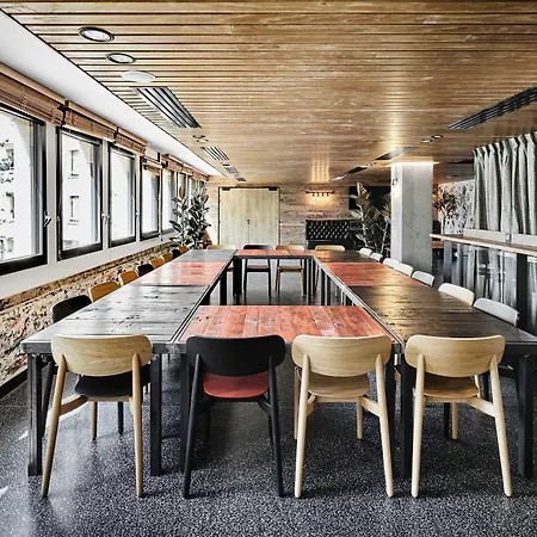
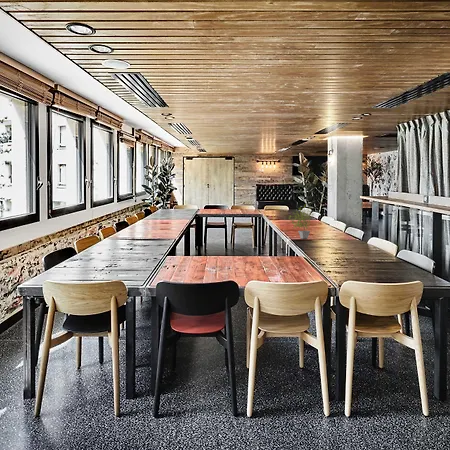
+ potted plant [287,205,317,240]
